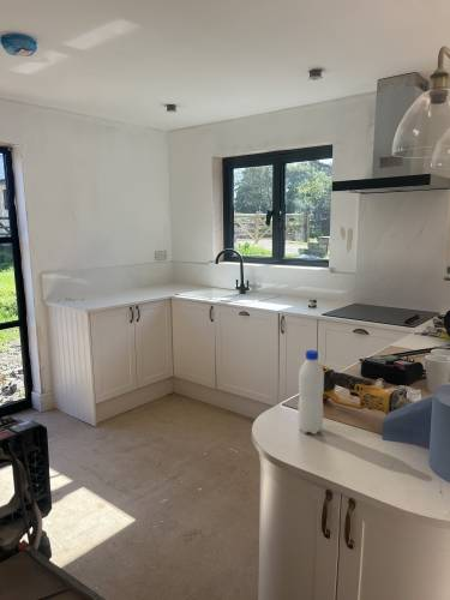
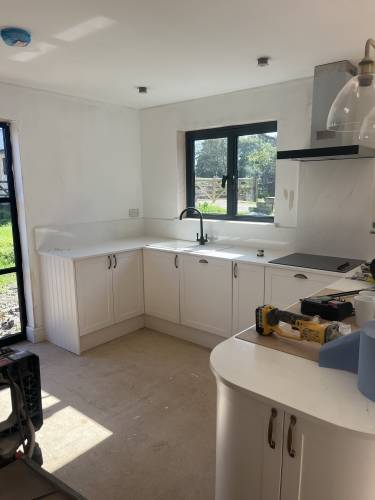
- water bottle [296,349,325,436]
